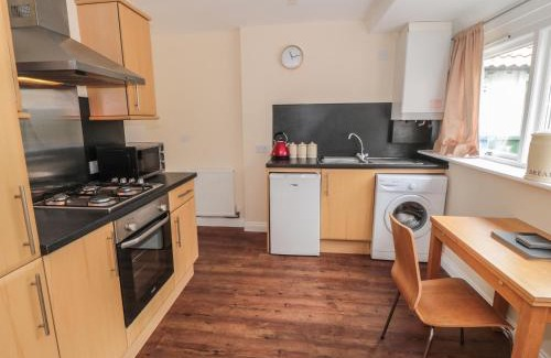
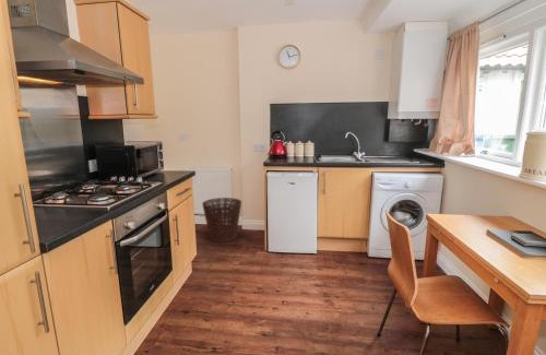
+ basket [201,197,242,244]
